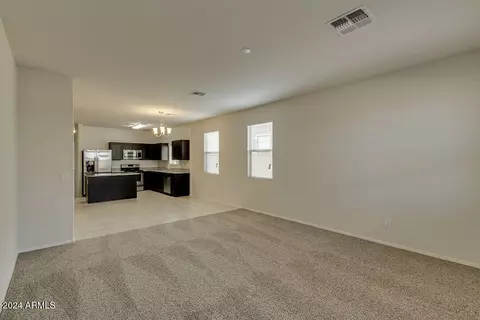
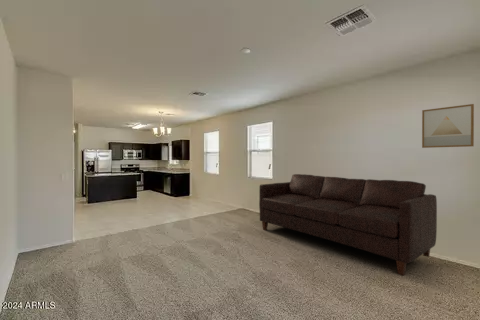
+ sofa [258,173,438,276]
+ wall art [421,103,475,149]
